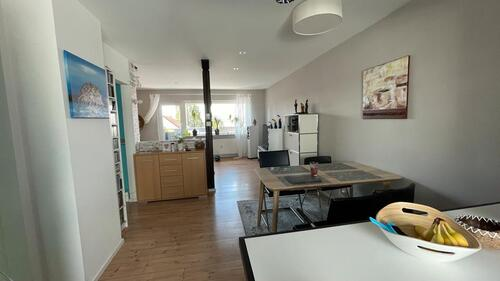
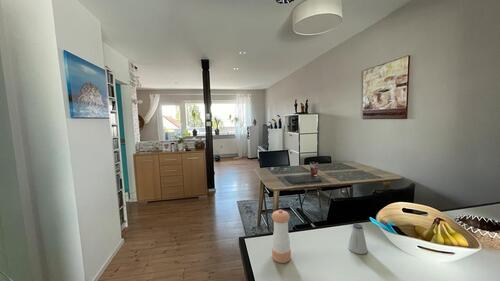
+ pepper shaker [271,209,292,264]
+ saltshaker [347,222,368,255]
